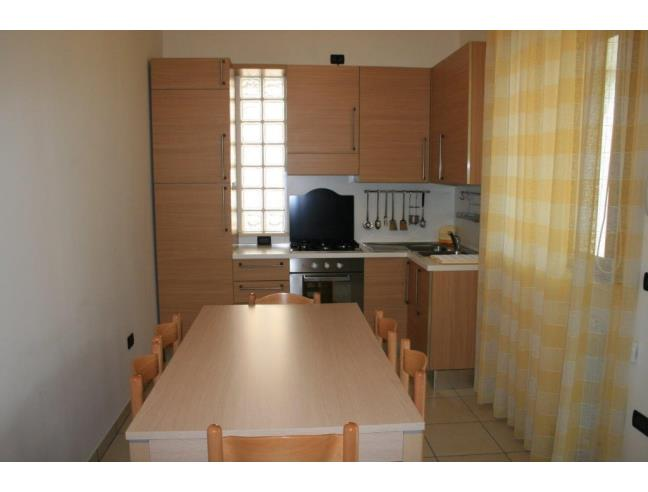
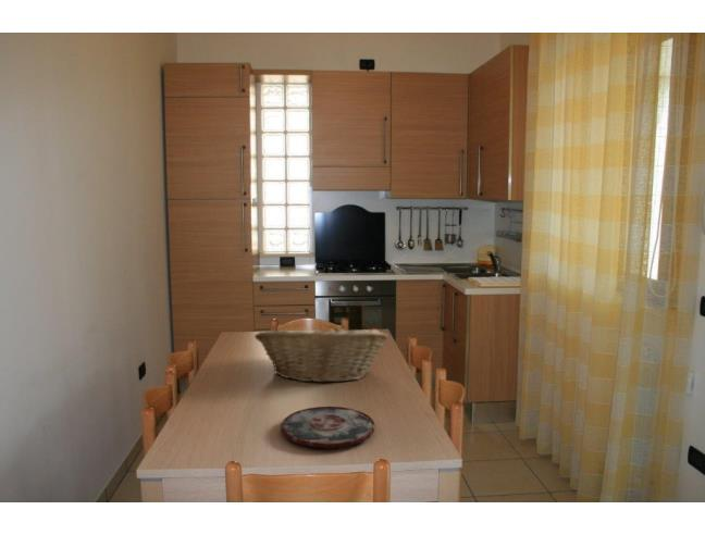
+ plate [280,406,376,449]
+ fruit basket [253,321,389,384]
